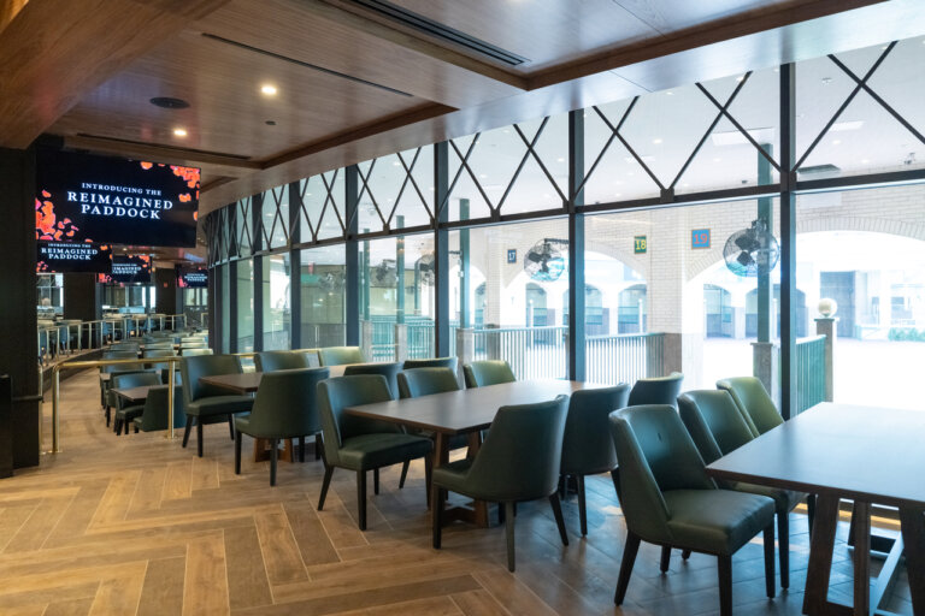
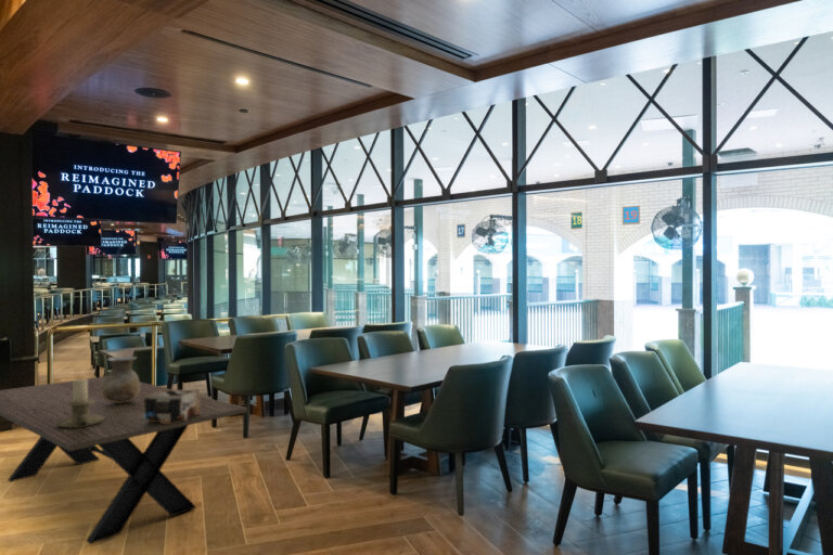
+ dining table [0,375,248,545]
+ vase [101,356,140,403]
+ tissue box [143,388,201,424]
+ candle holder [56,378,104,428]
